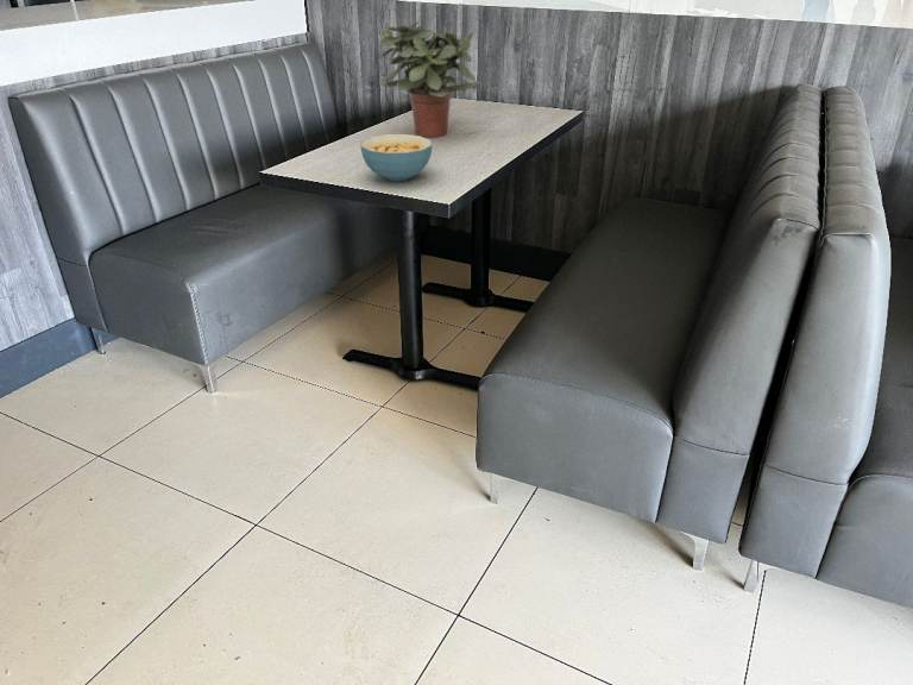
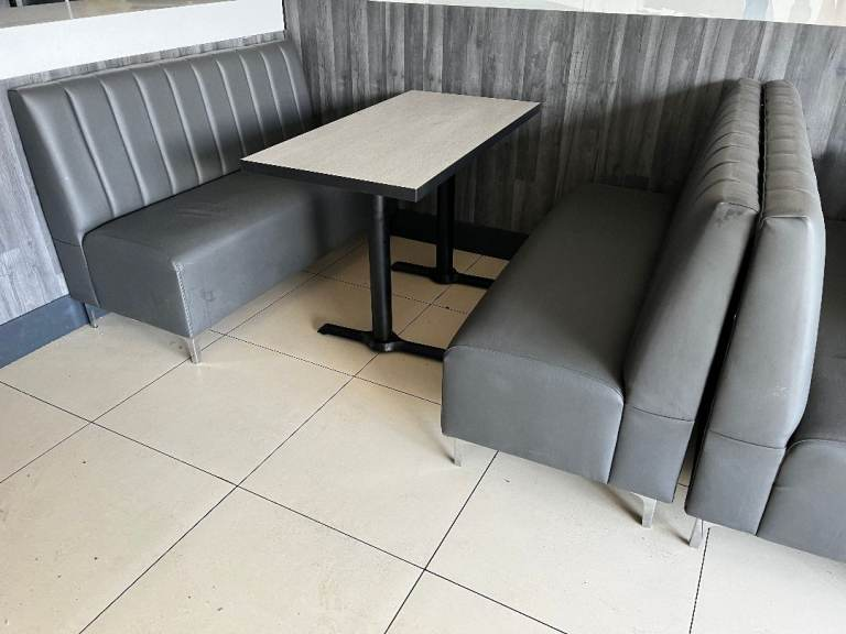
- potted plant [378,20,483,138]
- cereal bowl [359,133,434,183]
